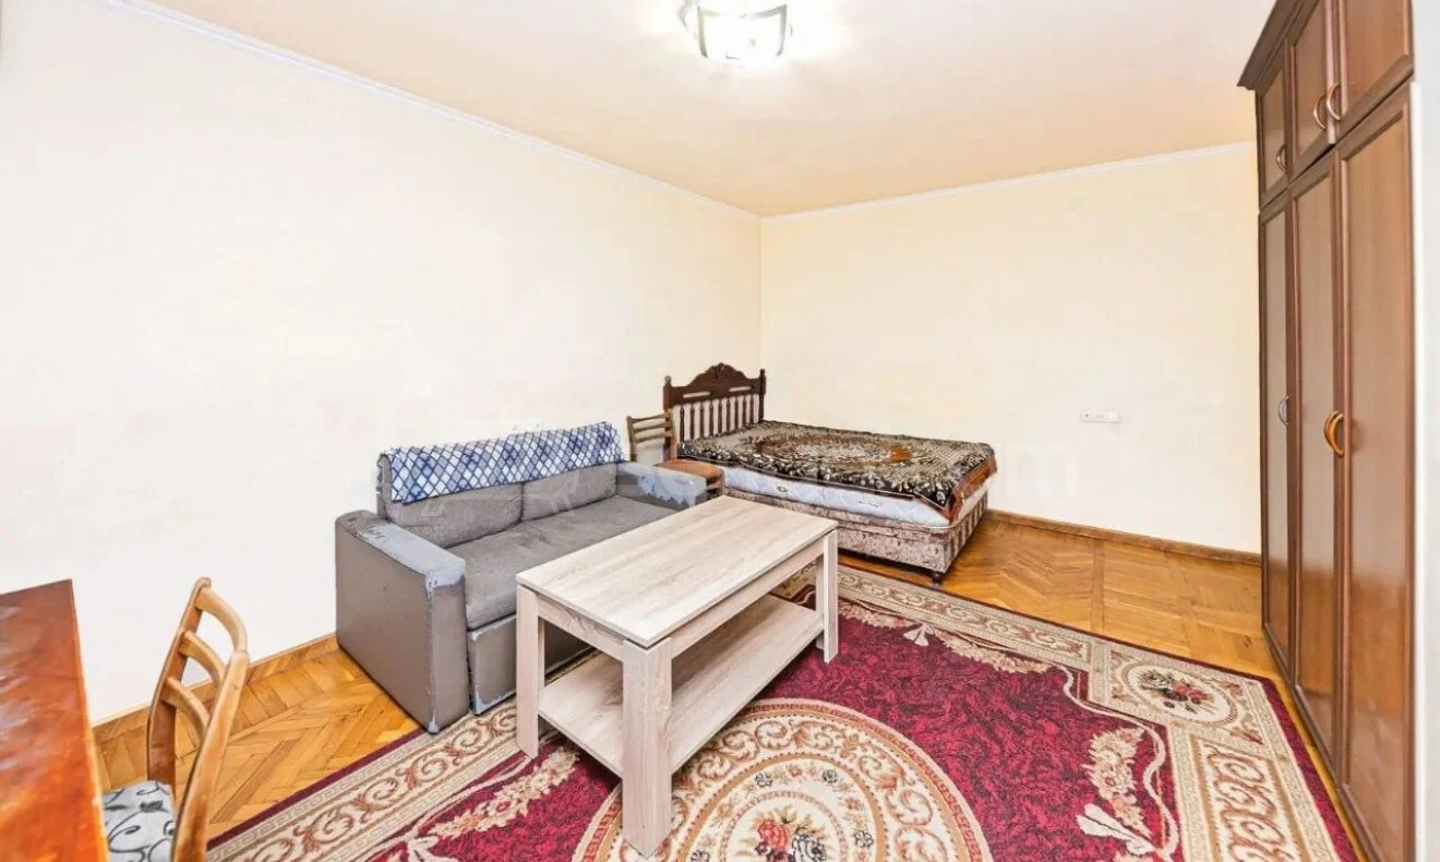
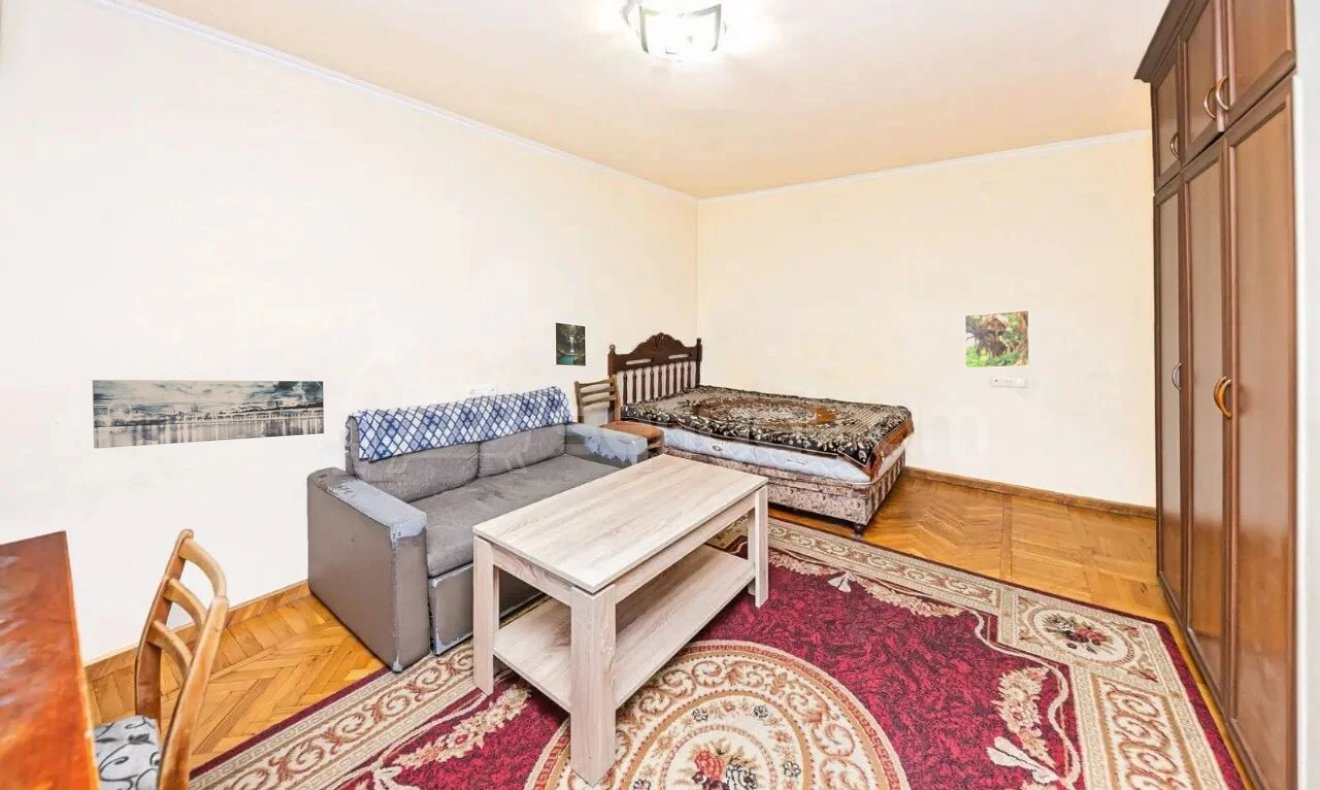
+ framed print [964,309,1031,369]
+ wall art [91,379,325,449]
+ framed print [551,321,587,368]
